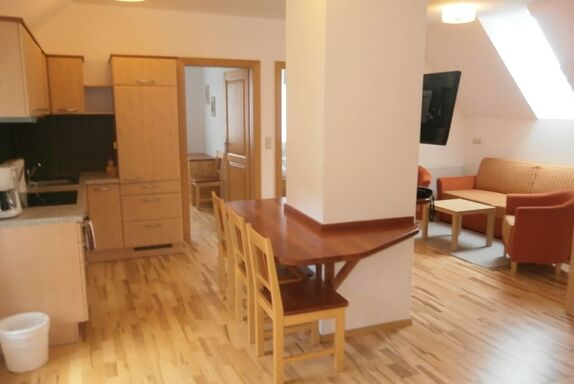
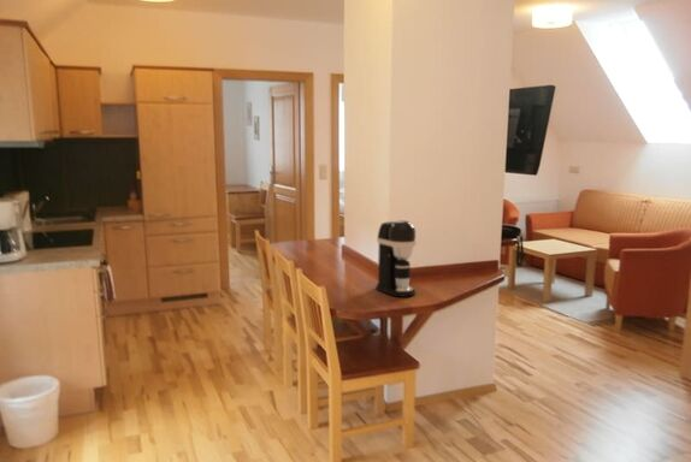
+ coffee maker [374,219,417,298]
